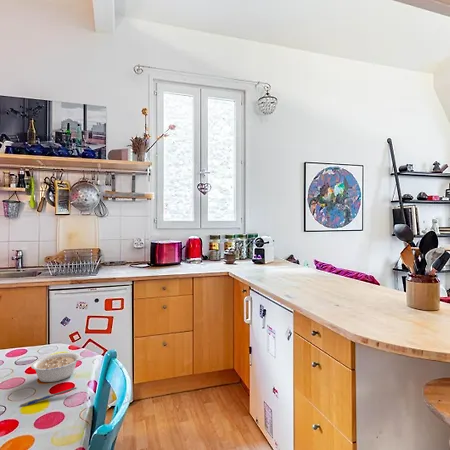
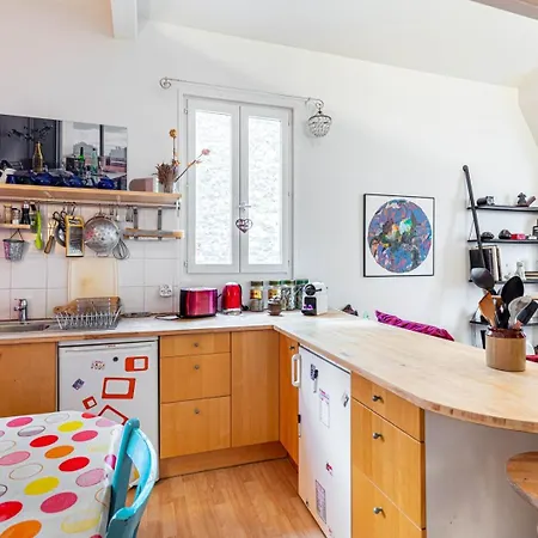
- legume [30,352,87,383]
- pen [19,386,78,408]
